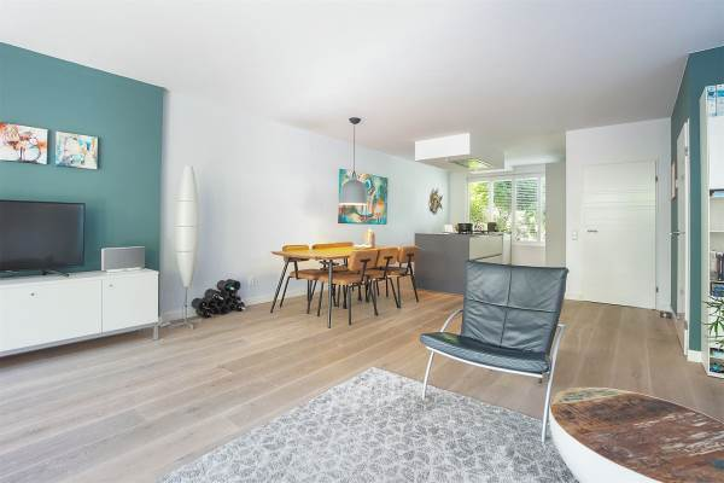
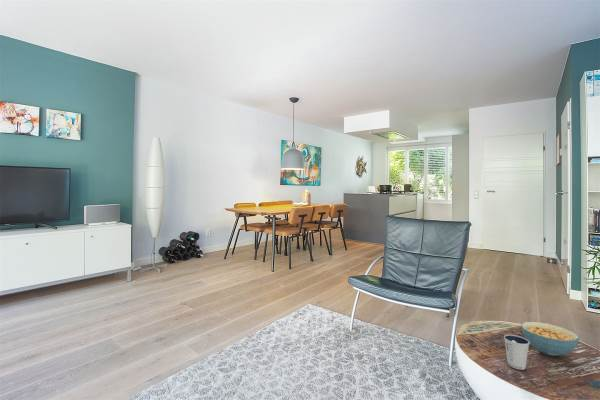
+ dixie cup [503,334,530,371]
+ cereal bowl [520,321,580,357]
